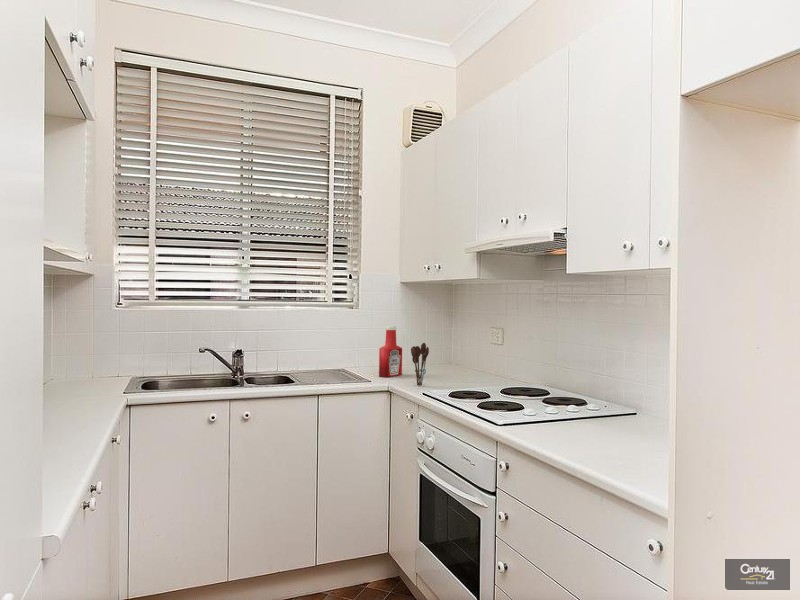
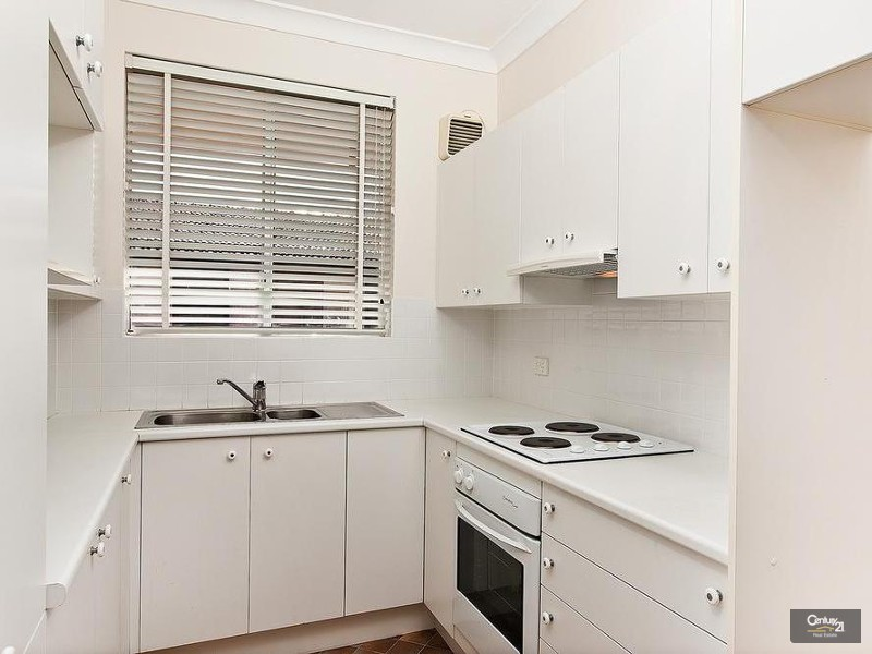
- soap bottle [378,325,403,378]
- utensil holder [410,342,430,386]
